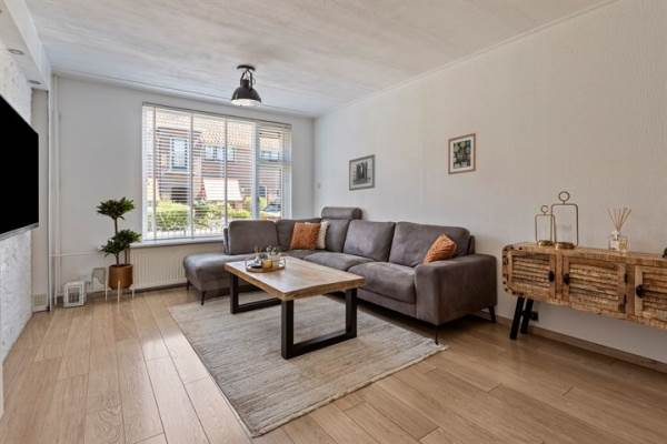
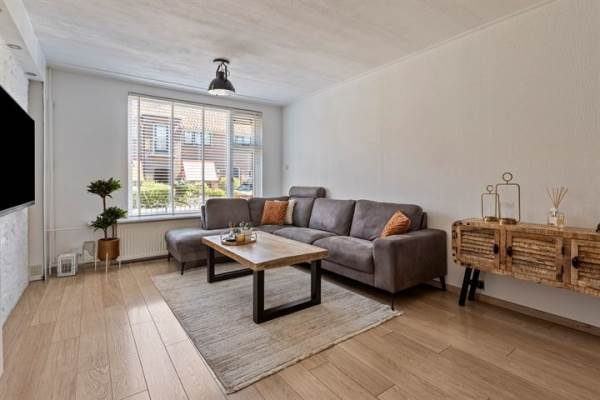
- wall art [348,153,376,192]
- wall art [447,132,477,175]
